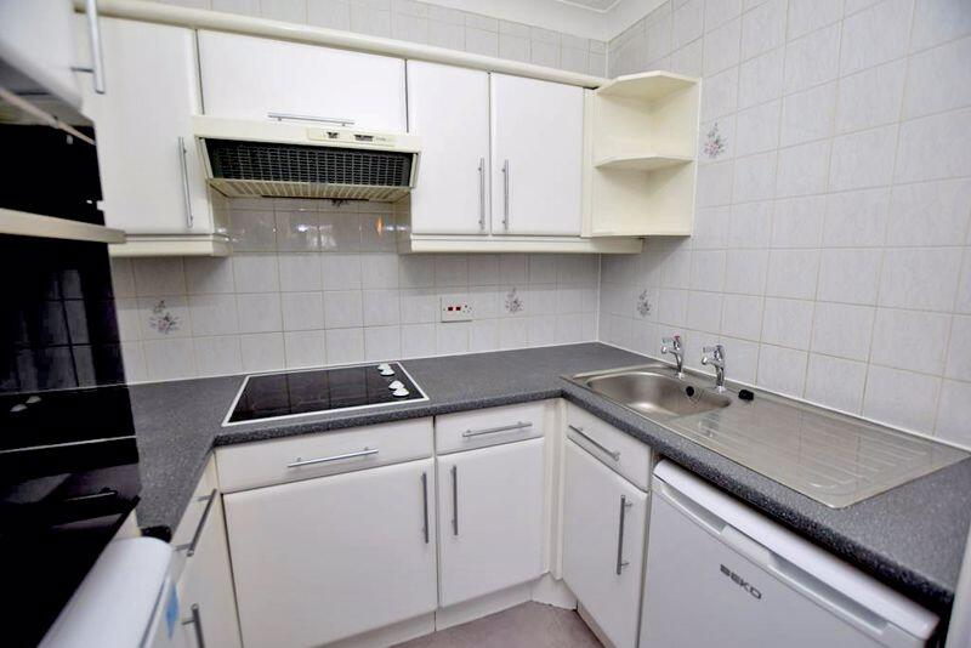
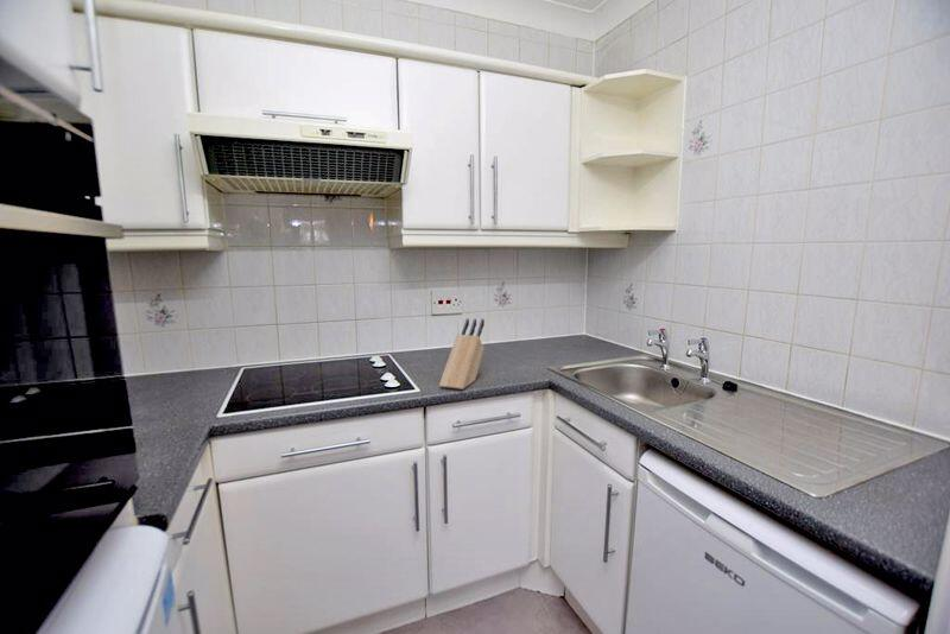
+ knife block [438,318,486,391]
